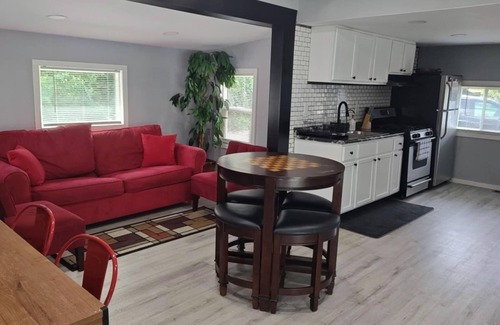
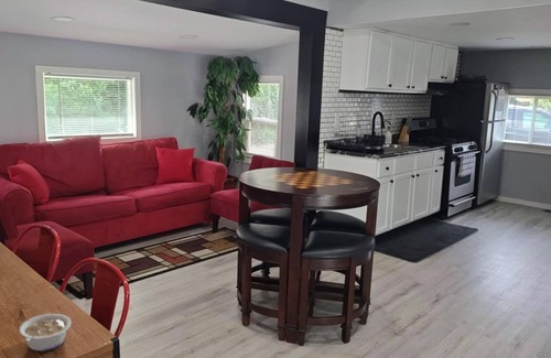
+ legume [18,313,73,352]
